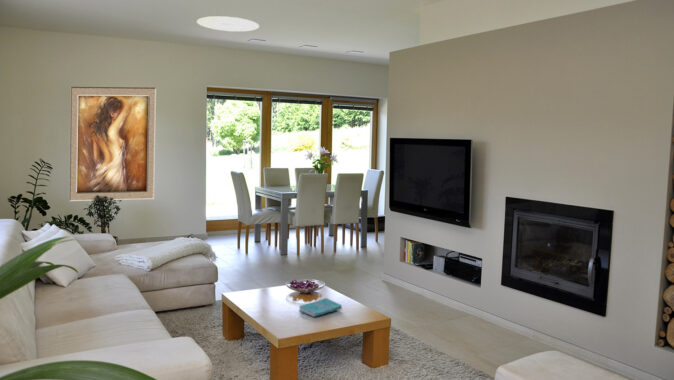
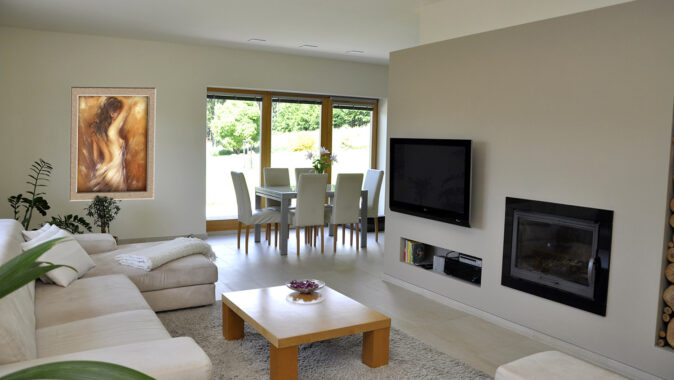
- ceiling light [196,15,260,33]
- cover [298,297,343,318]
